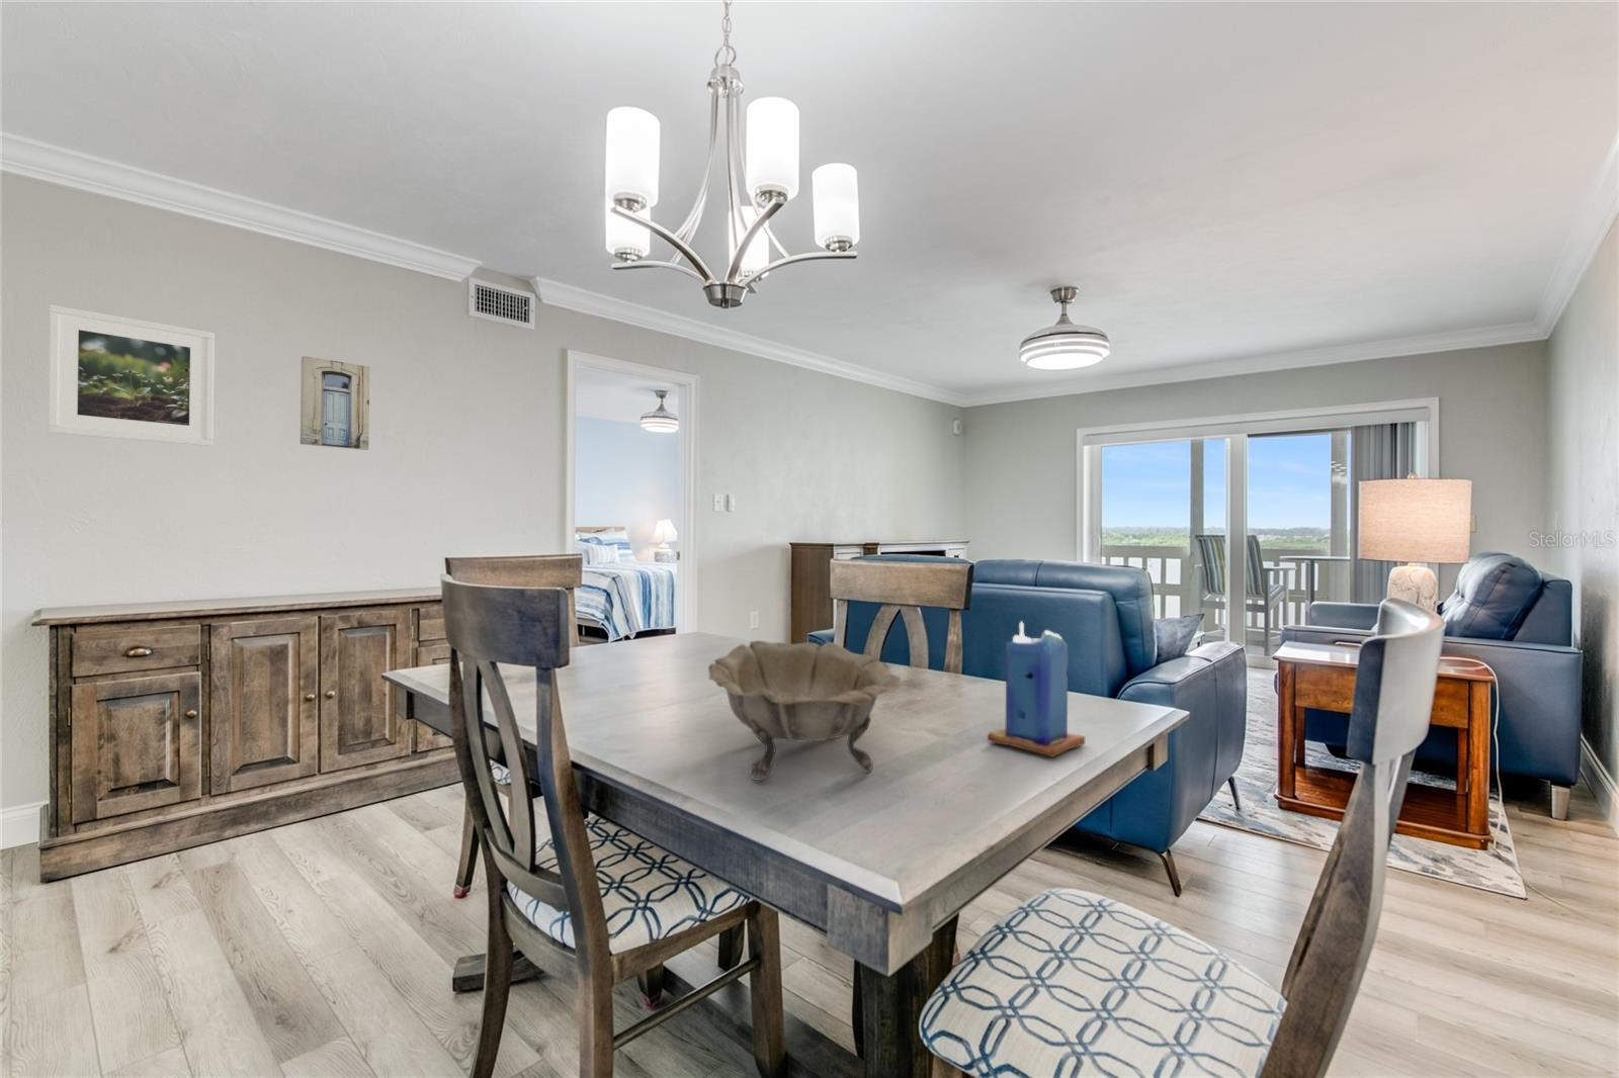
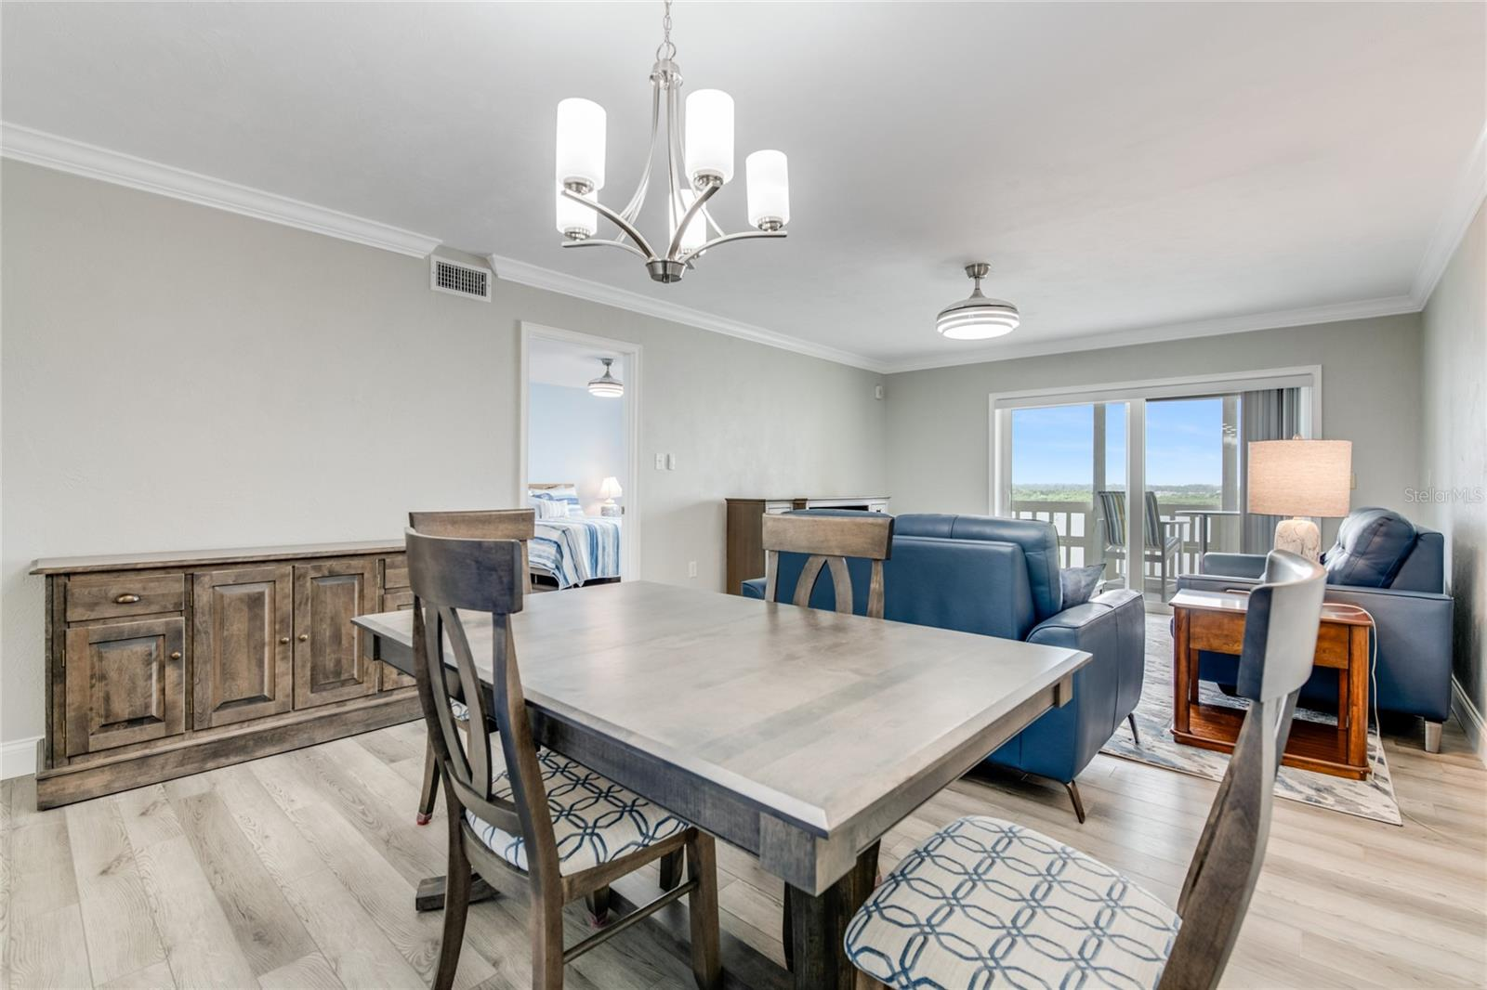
- wall art [300,355,371,451]
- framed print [47,303,215,448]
- candle [987,620,1086,758]
- decorative bowl [708,639,904,782]
